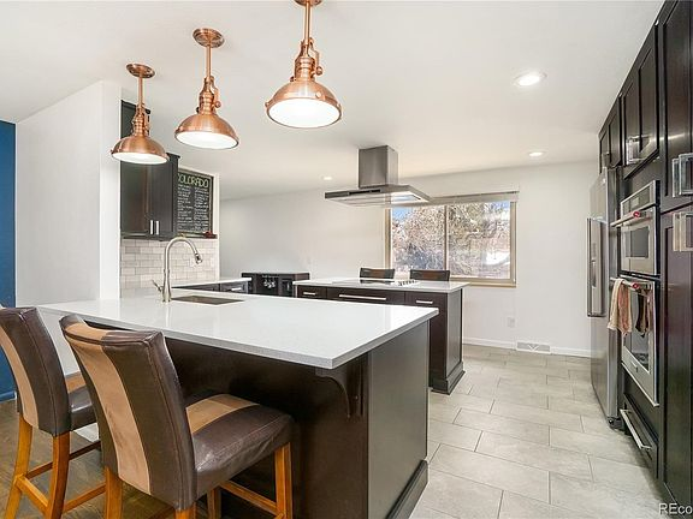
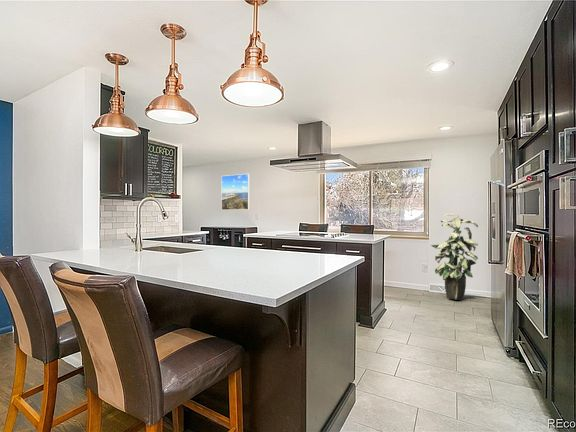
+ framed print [221,173,250,211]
+ indoor plant [430,212,479,301]
